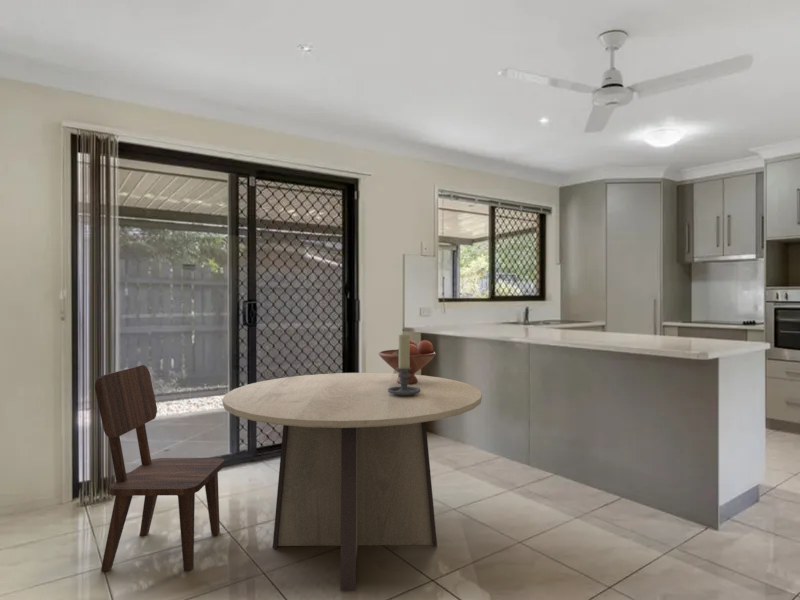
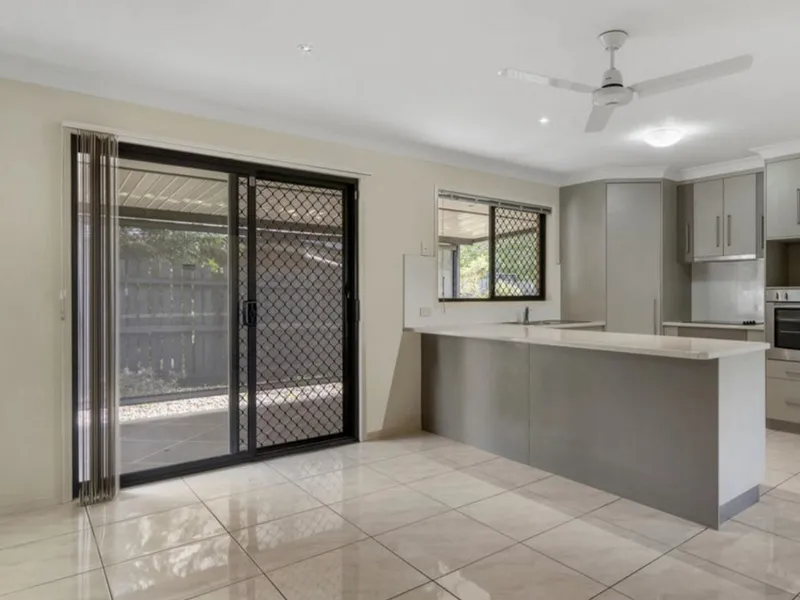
- fruit bowl [378,339,437,384]
- dining table [222,372,483,592]
- dining chair [94,364,225,572]
- candle holder [388,334,421,397]
